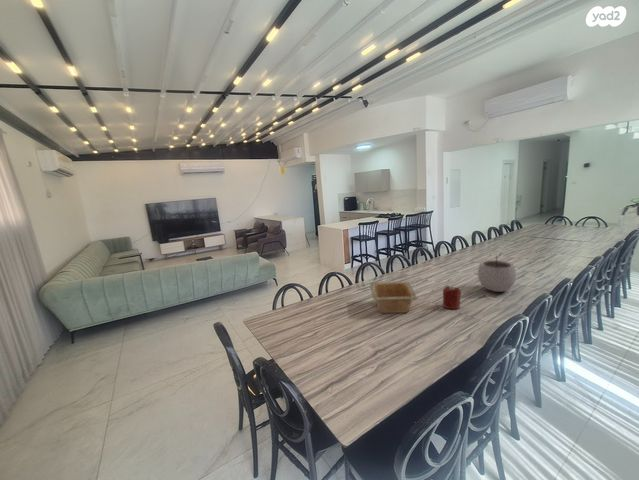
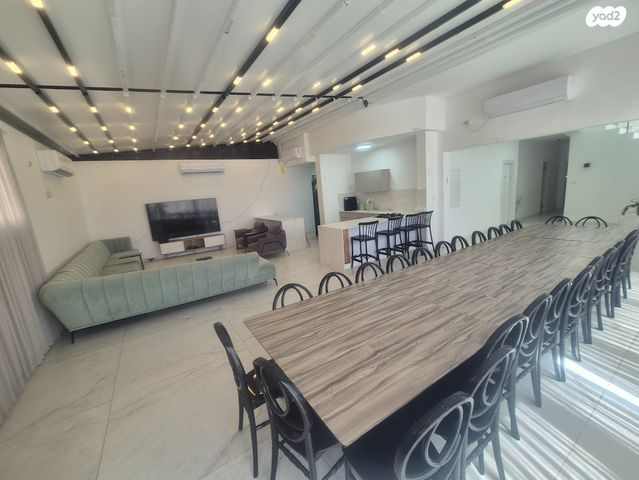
- plant pot [477,250,517,293]
- serving bowl [369,280,419,314]
- candle [442,285,462,310]
